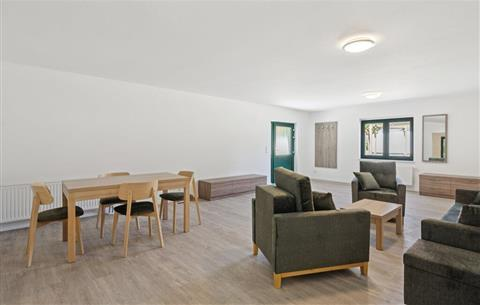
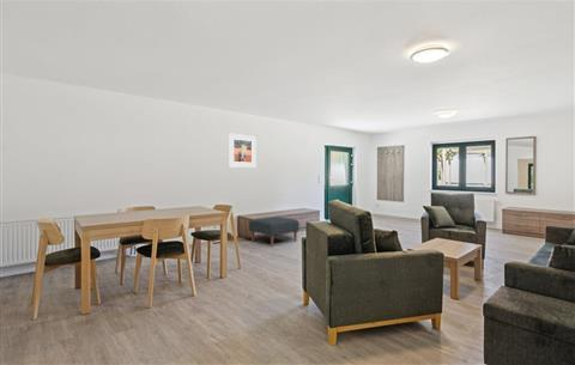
+ ottoman [248,217,299,248]
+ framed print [228,133,258,169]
